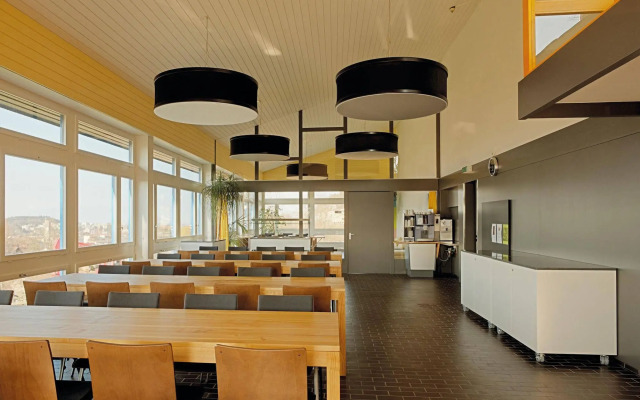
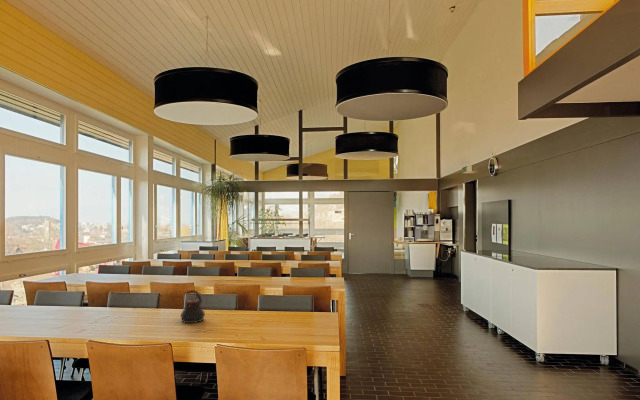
+ teapot [179,289,206,324]
